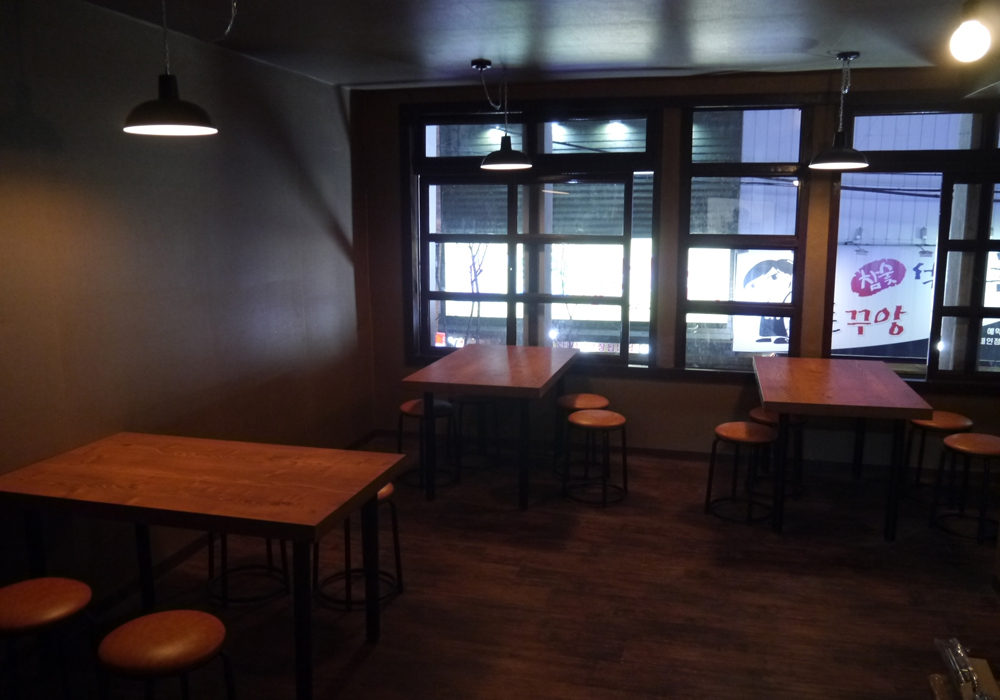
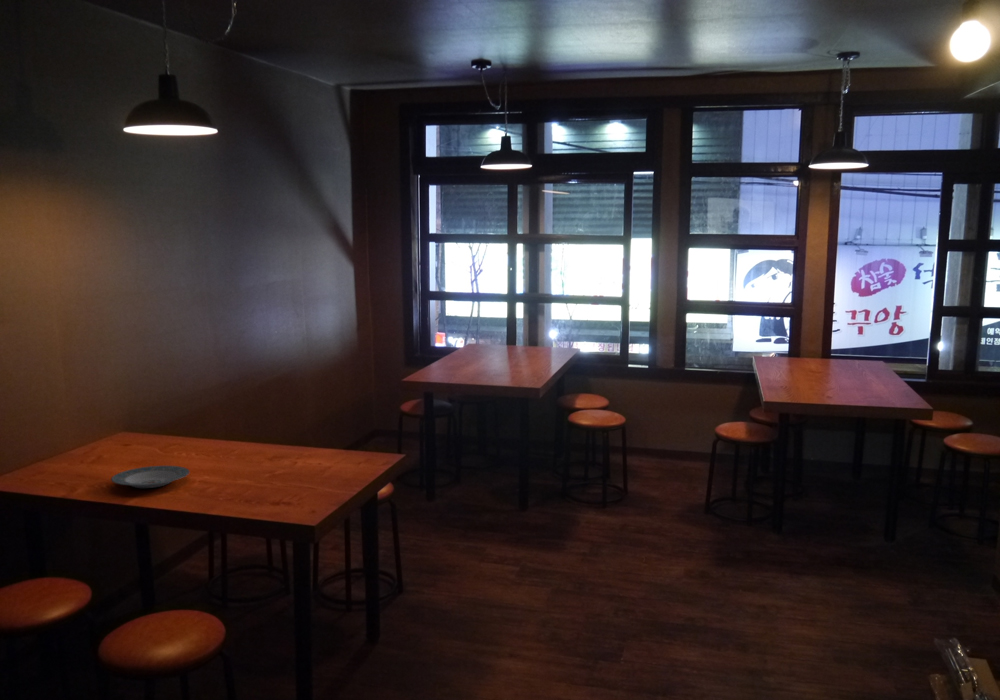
+ plate [110,465,191,489]
